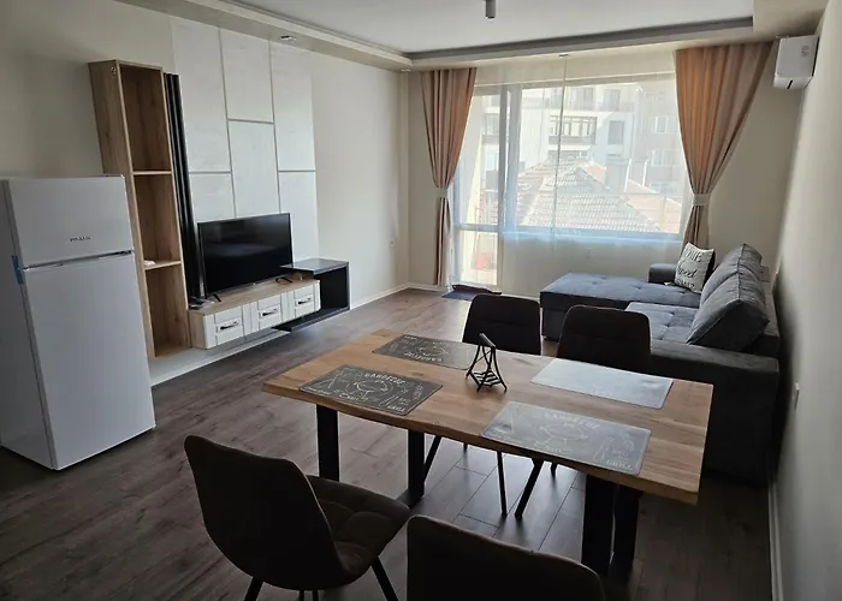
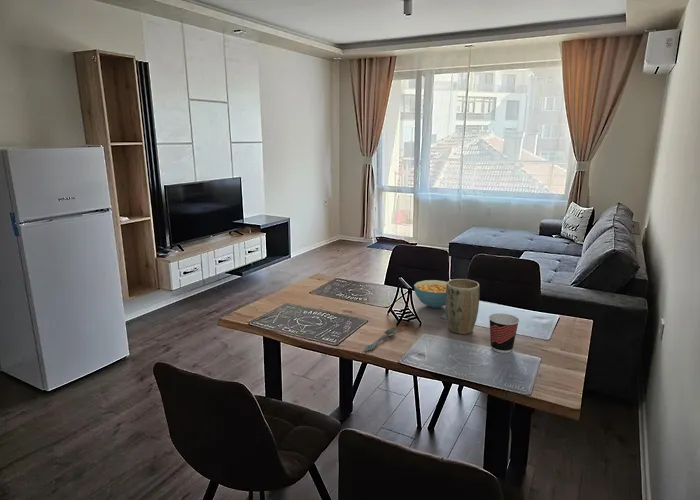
+ cereal bowl [413,279,448,309]
+ spoon [364,327,398,352]
+ cup [488,312,520,354]
+ plant pot [444,278,481,335]
